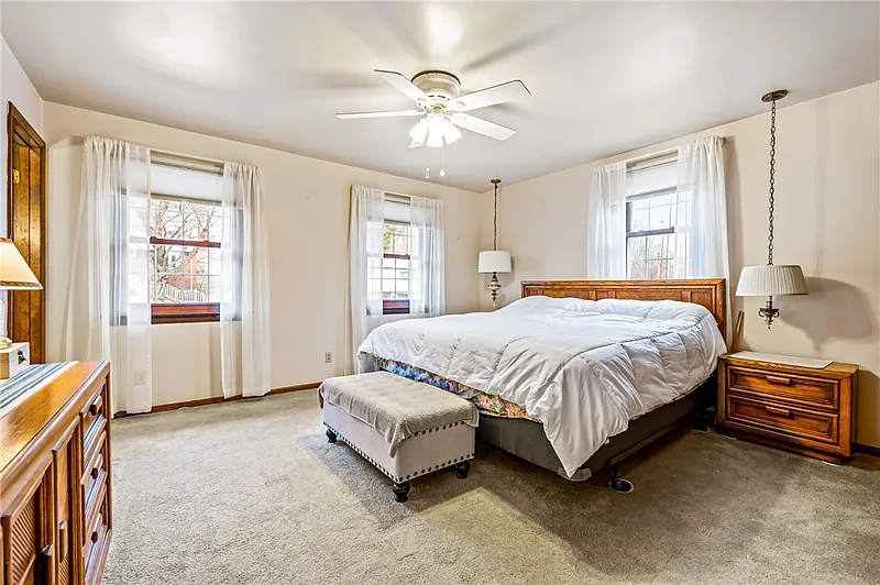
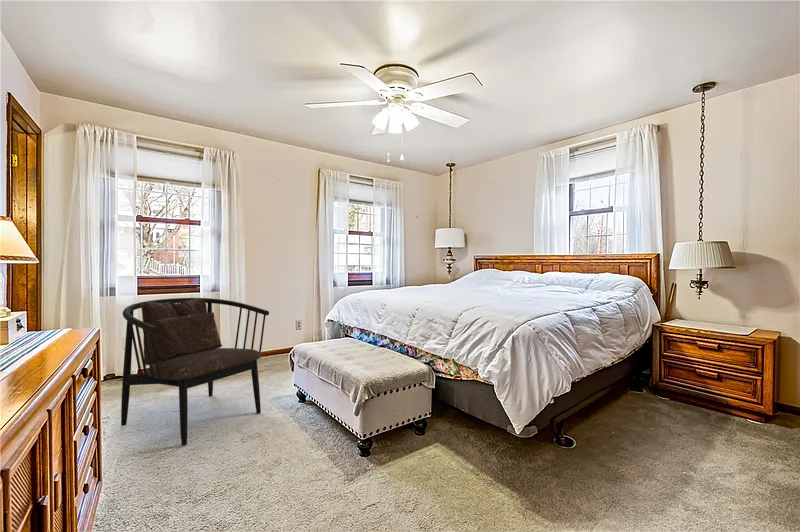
+ armchair [120,297,270,446]
